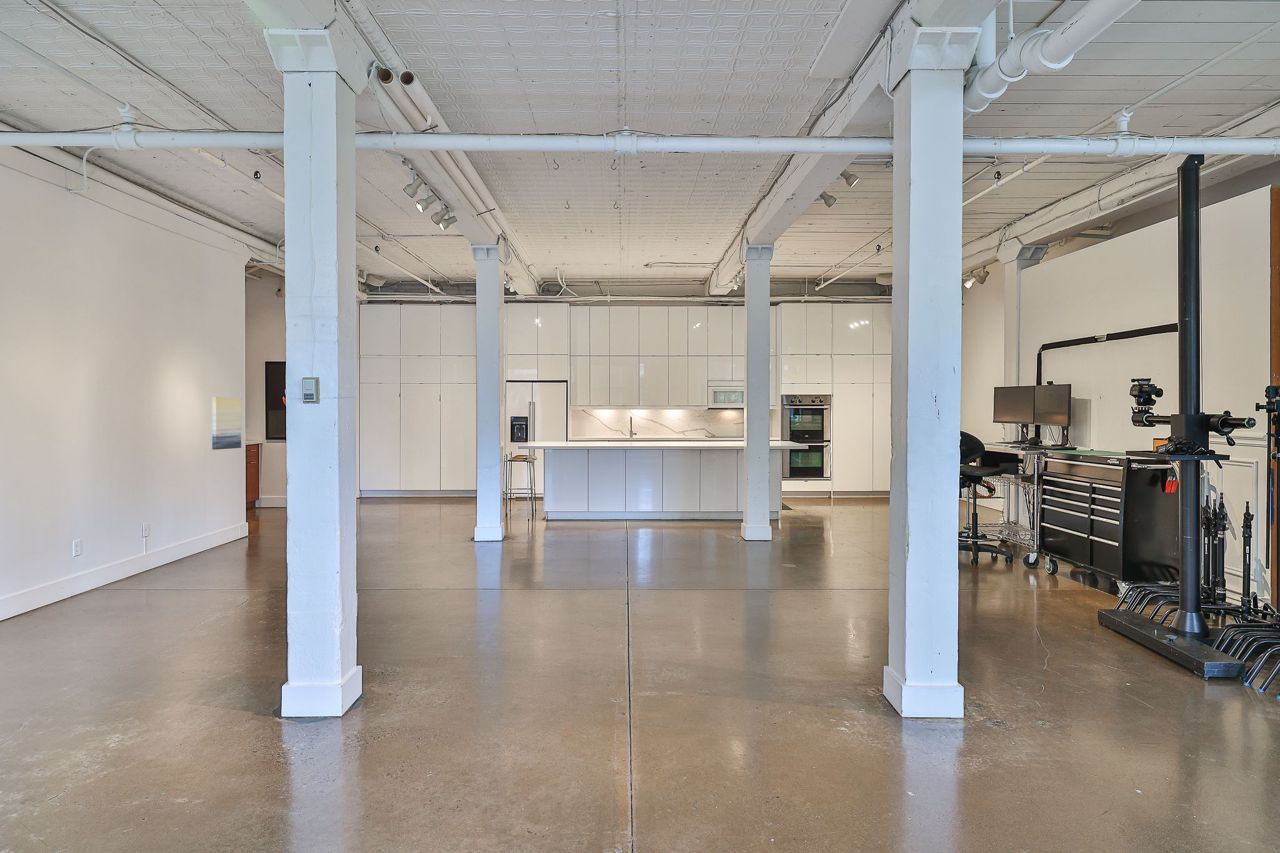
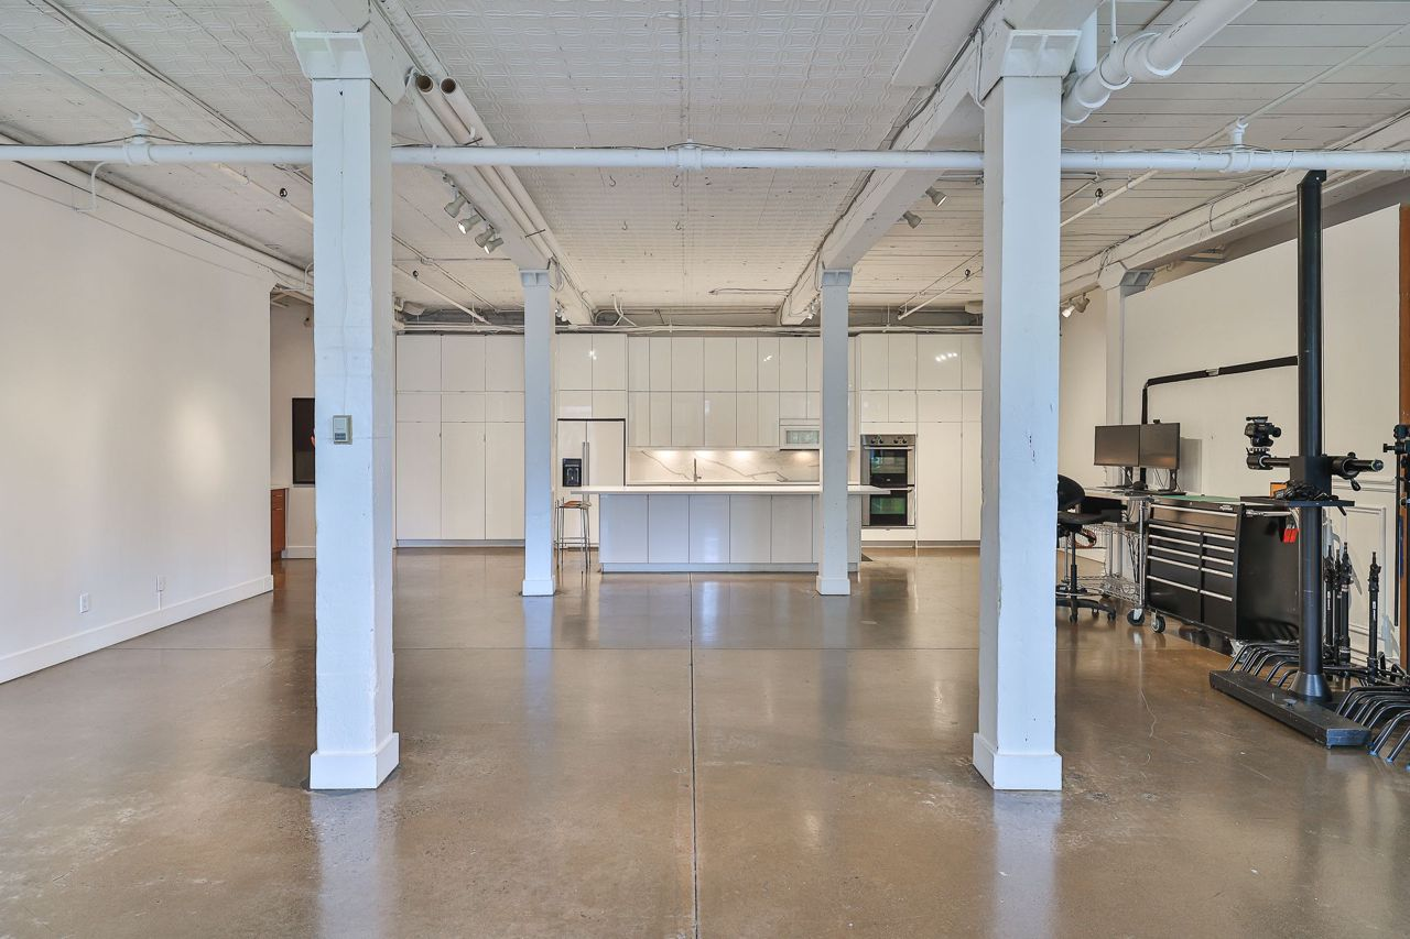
- wall art [211,396,242,451]
